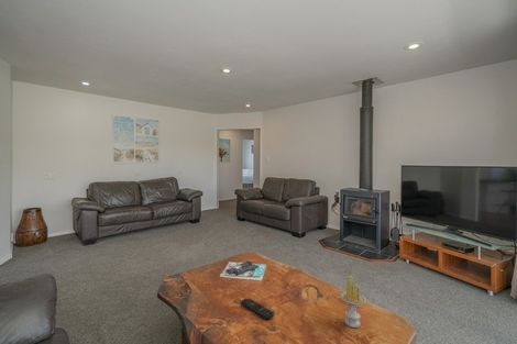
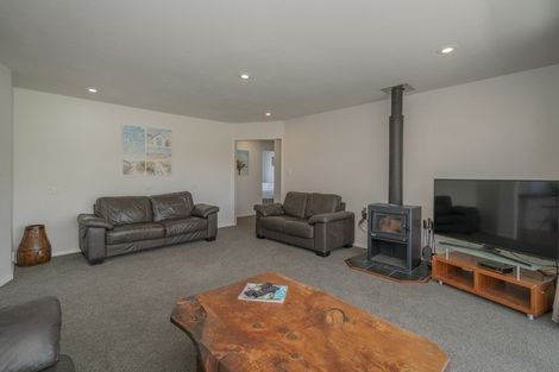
- candle [339,275,367,329]
- remote control [240,298,275,321]
